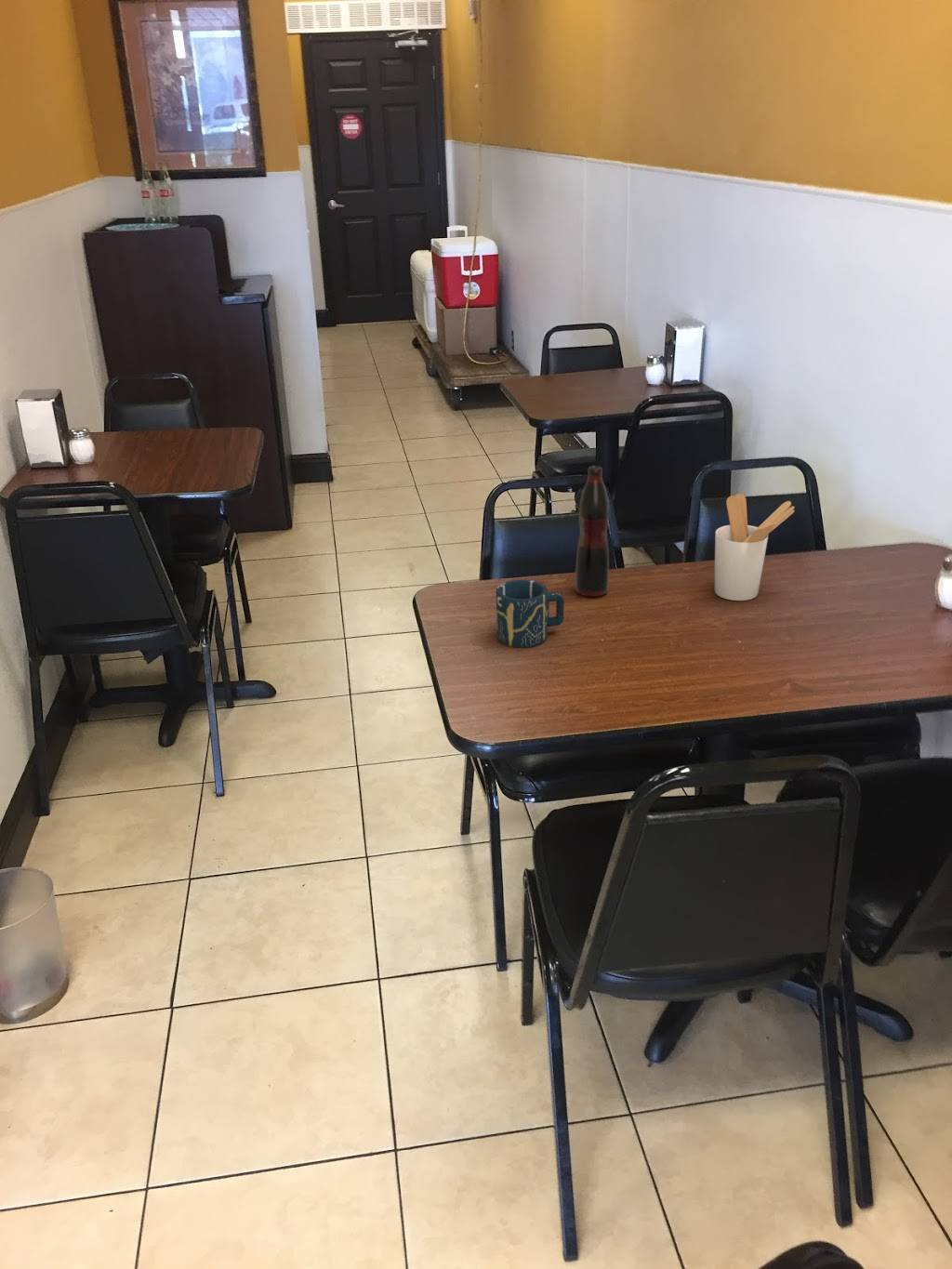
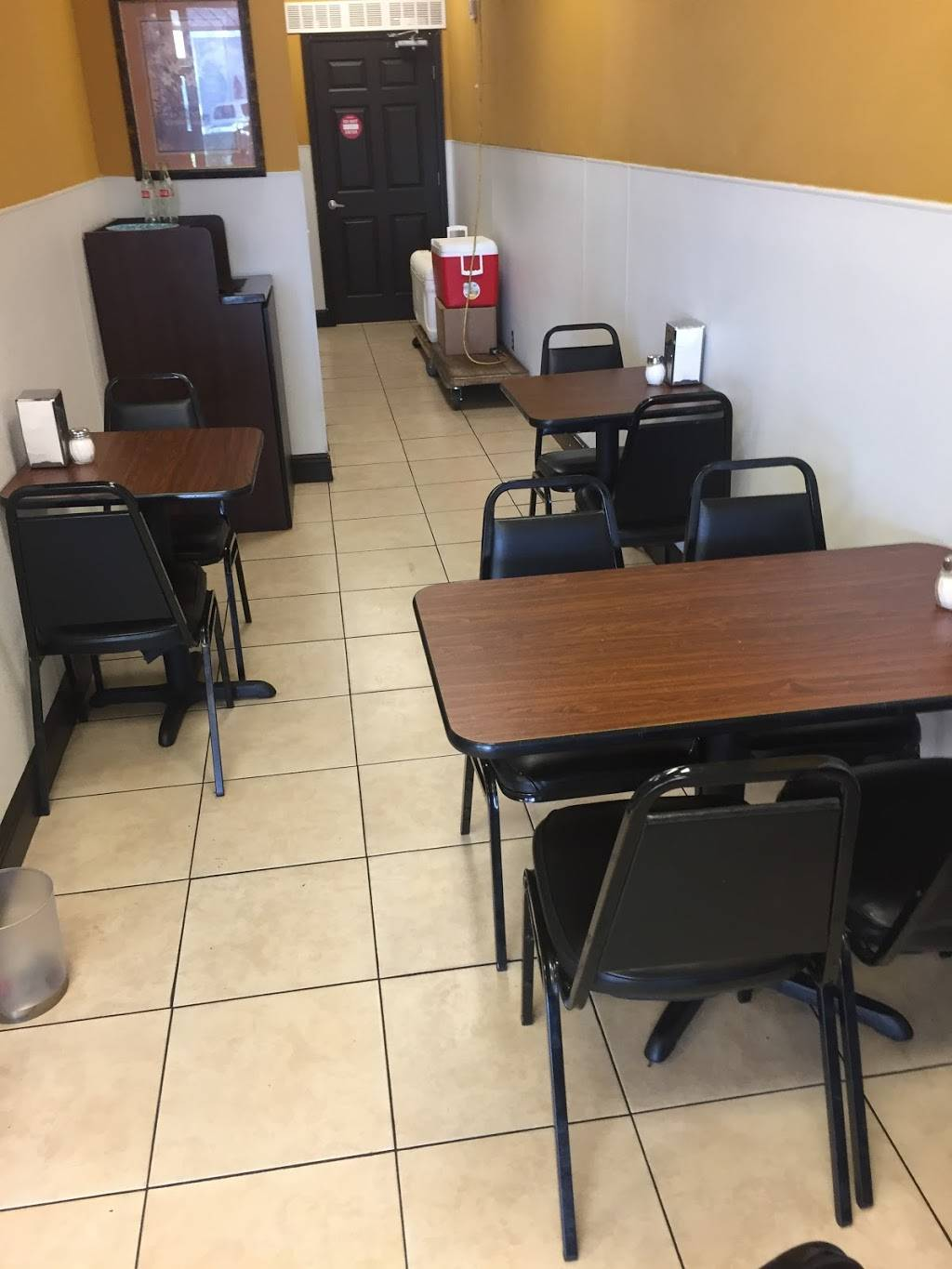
- utensil holder [713,493,795,601]
- soda bottle [575,465,610,598]
- cup [496,579,565,649]
